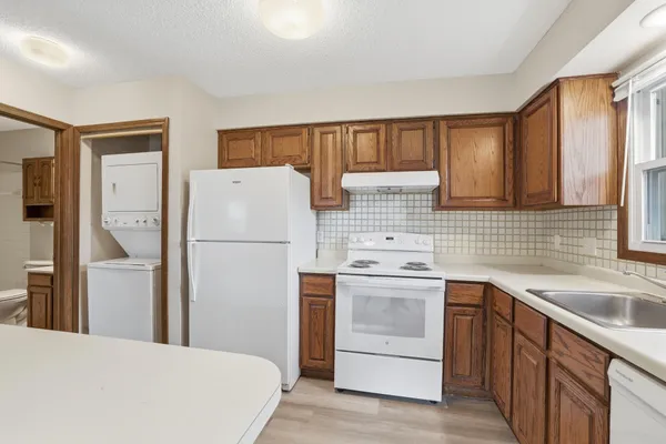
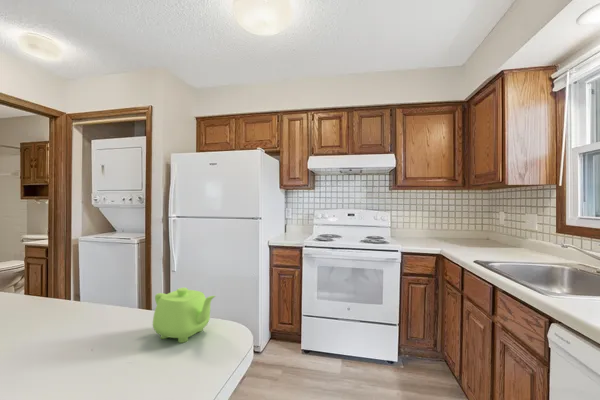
+ teapot [152,287,217,344]
